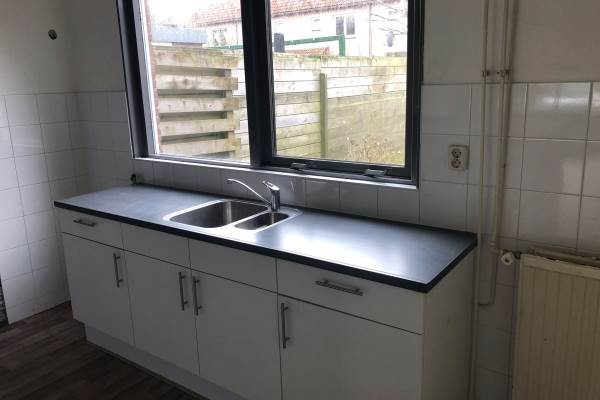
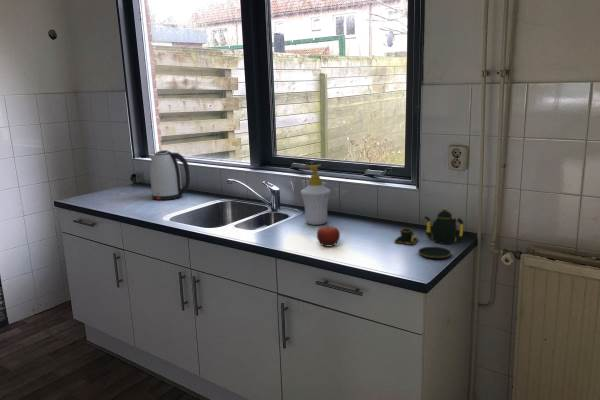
+ soap bottle [300,163,332,226]
+ teapot [393,207,465,260]
+ fruit [316,223,341,248]
+ kettle [149,149,191,201]
